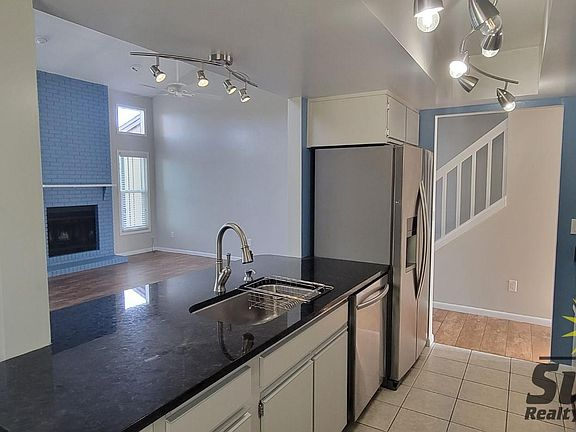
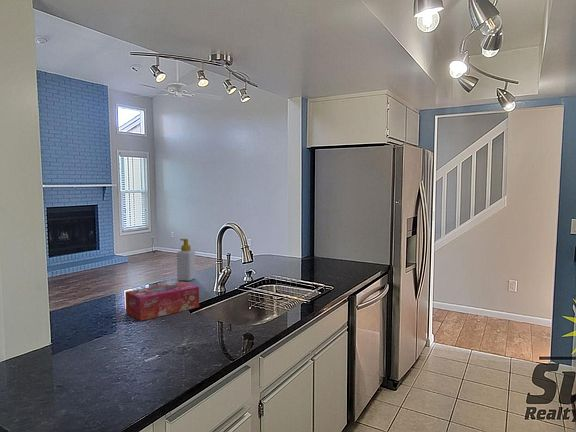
+ soap bottle [176,238,196,282]
+ tissue box [124,281,200,322]
